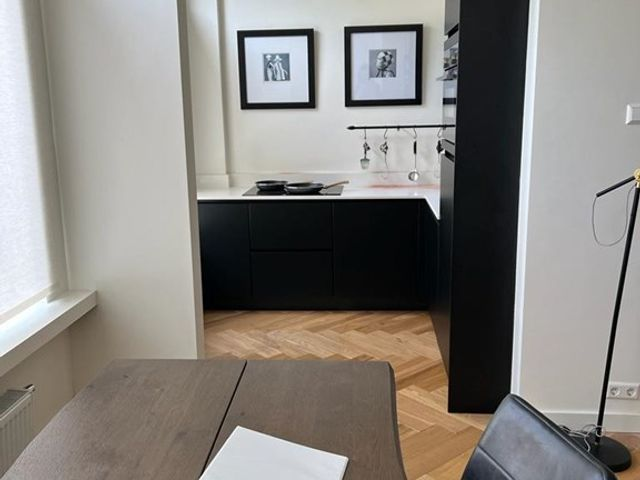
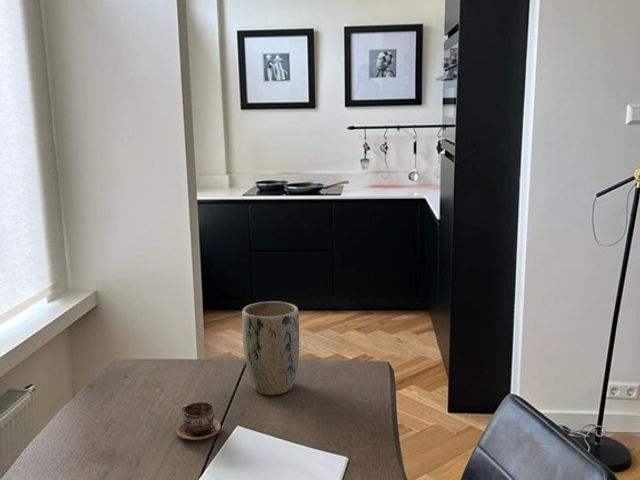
+ plant pot [241,300,300,396]
+ cup [175,401,222,441]
